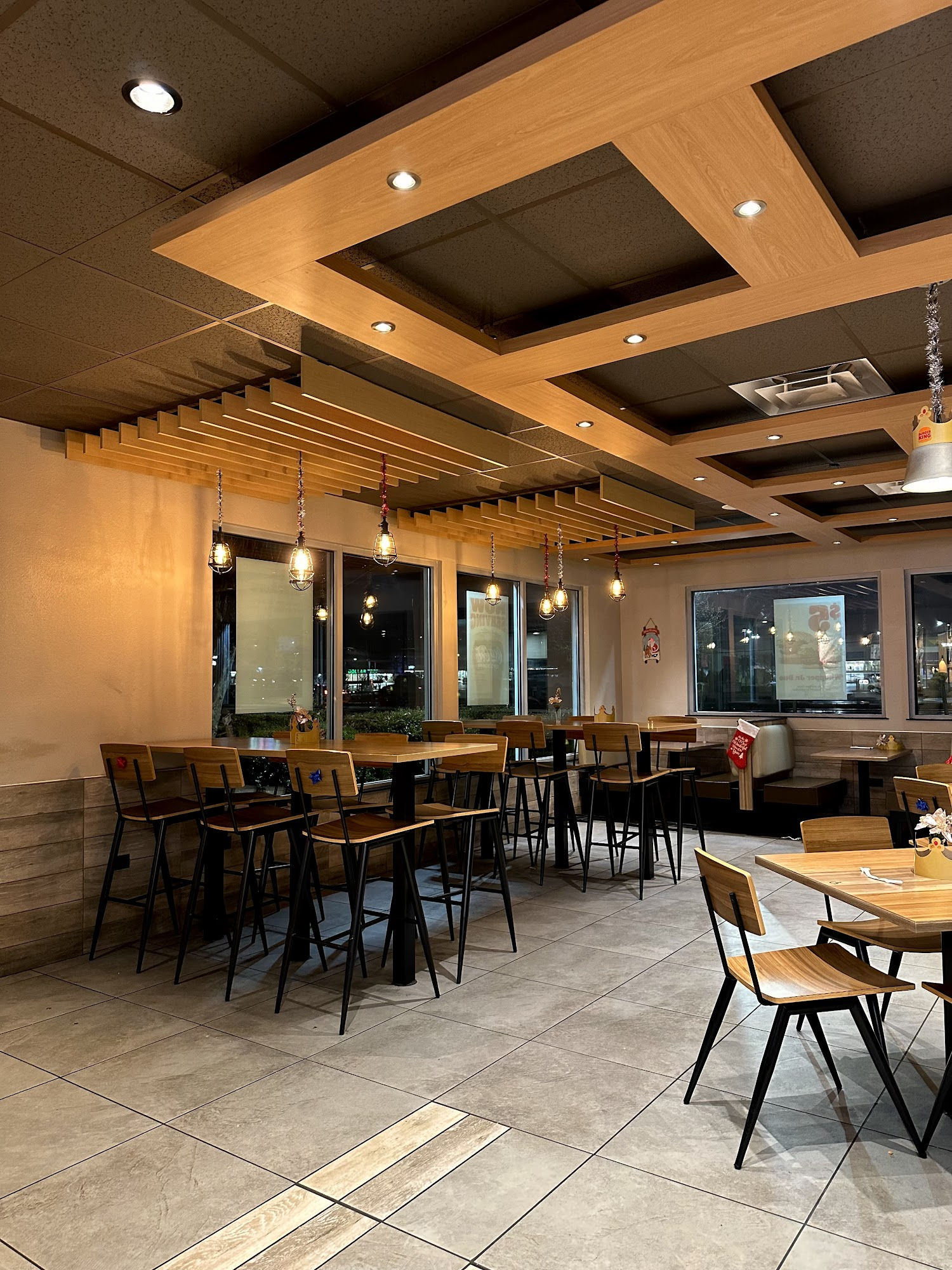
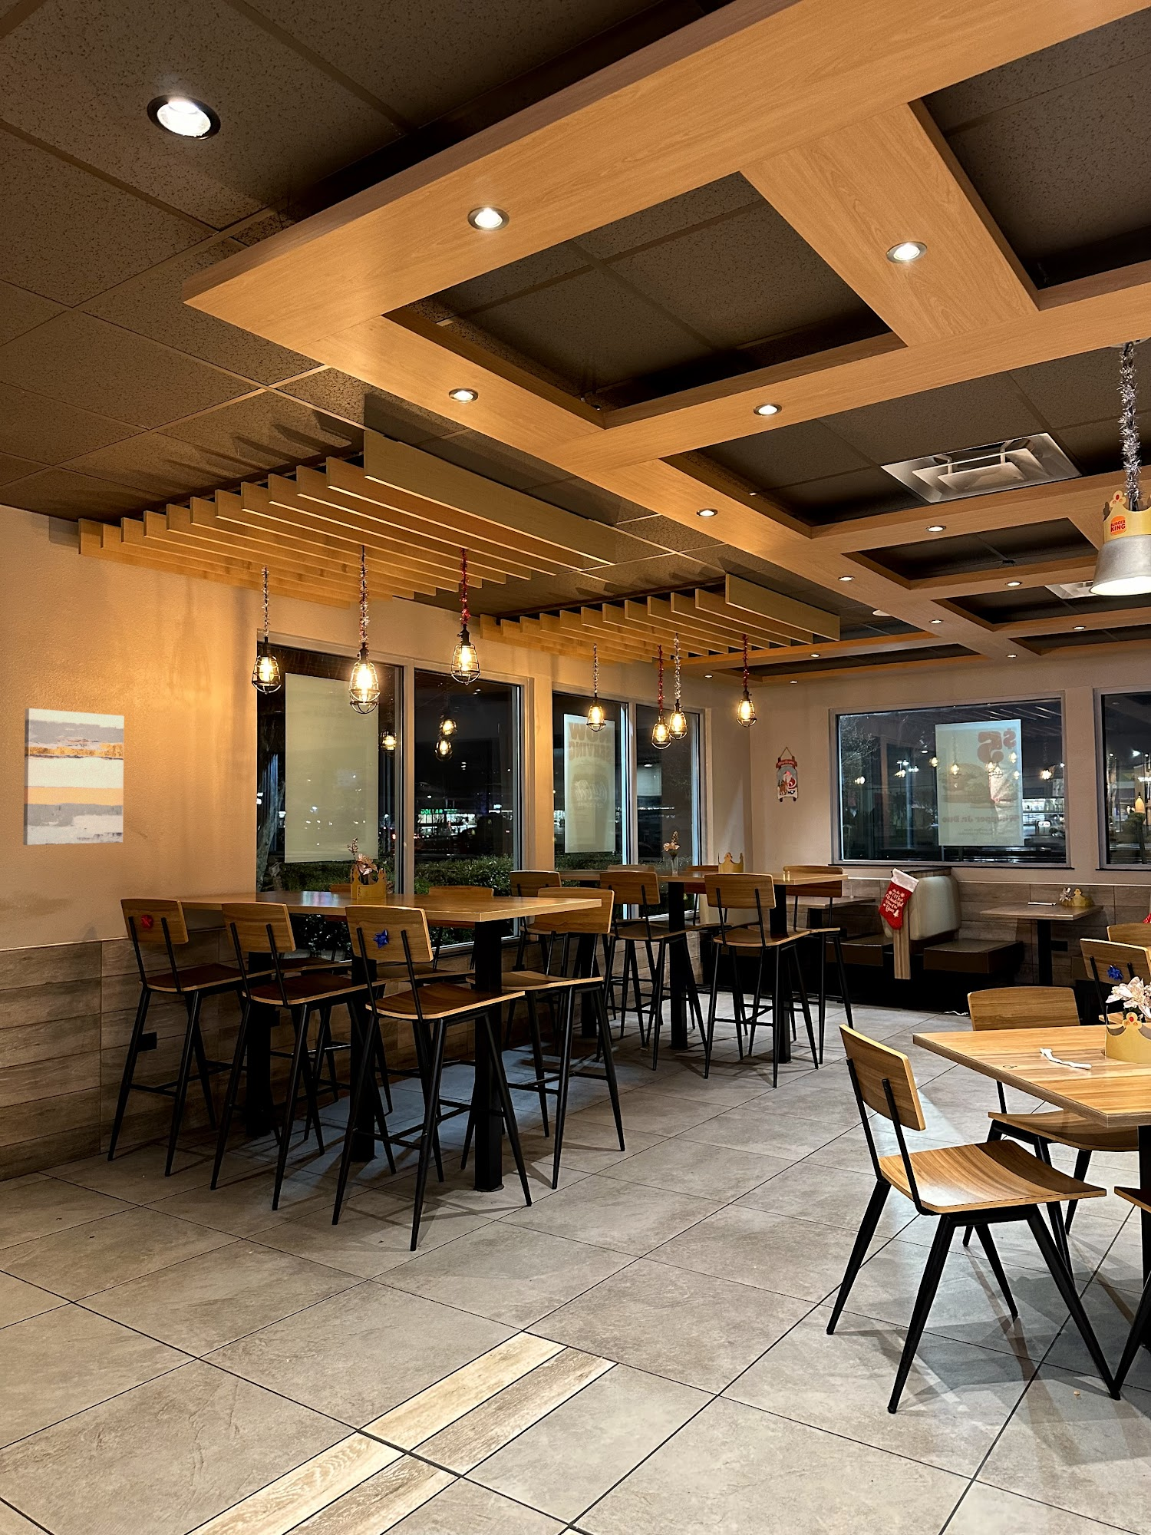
+ wall art [22,707,125,846]
